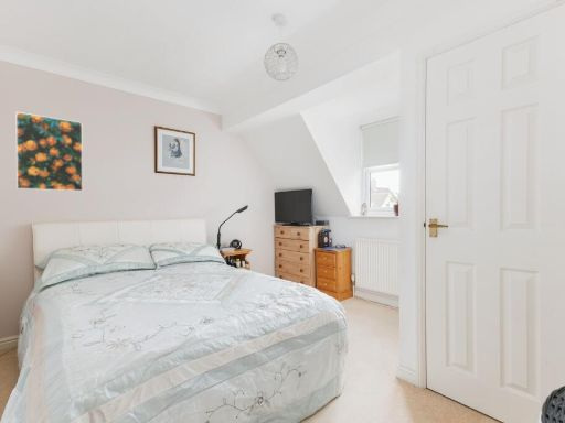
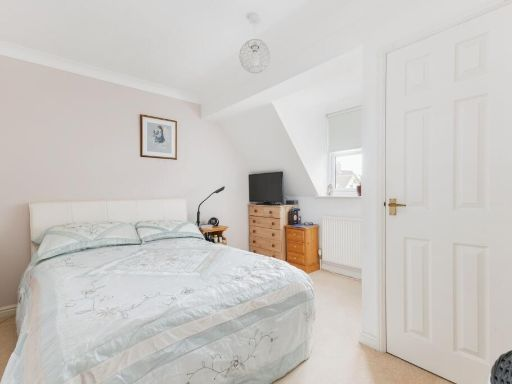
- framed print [15,111,84,192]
